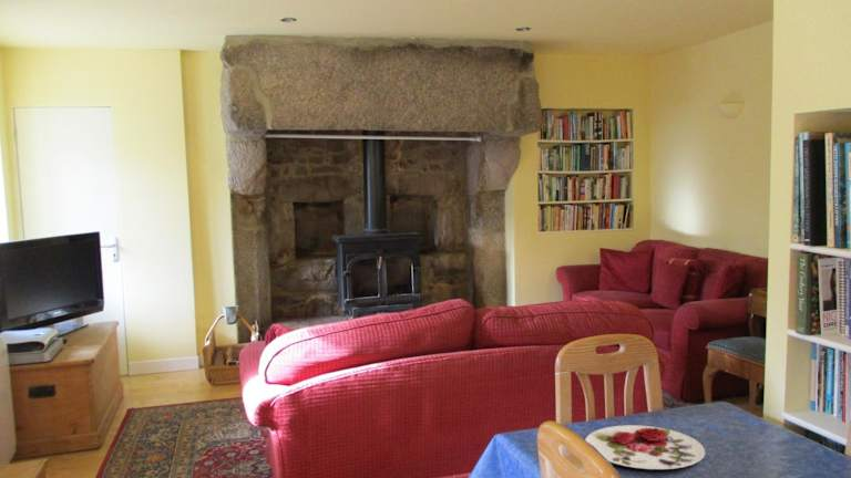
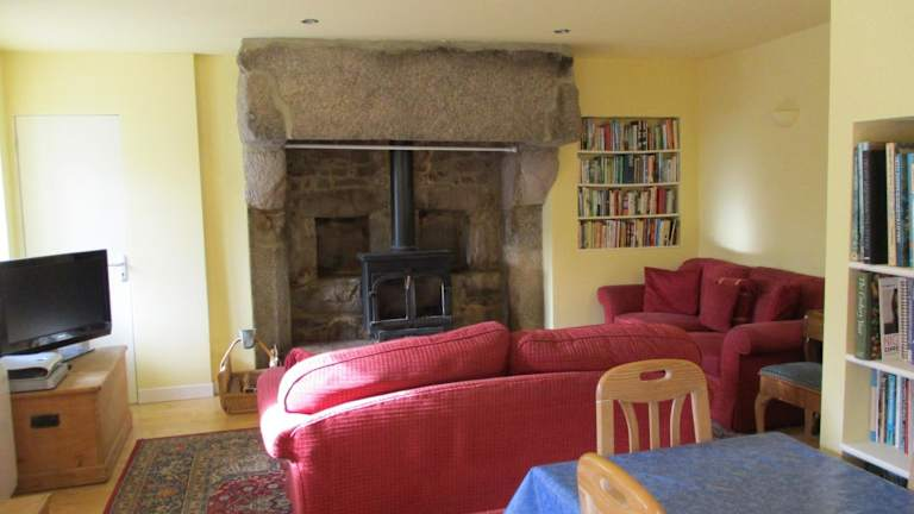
- plate [584,424,706,470]
